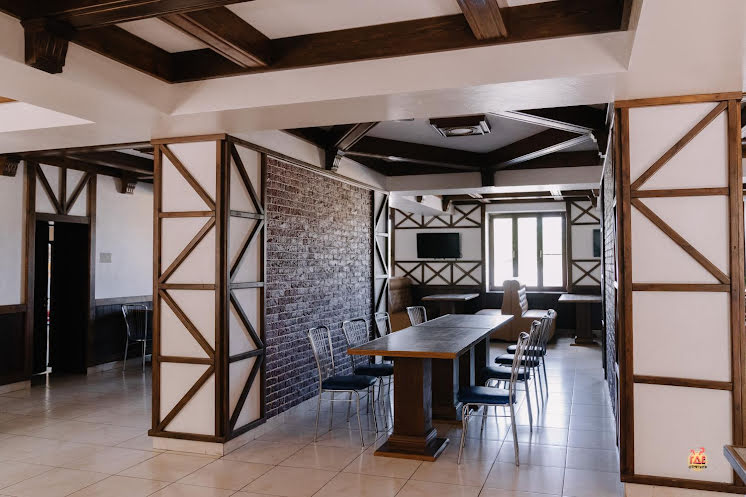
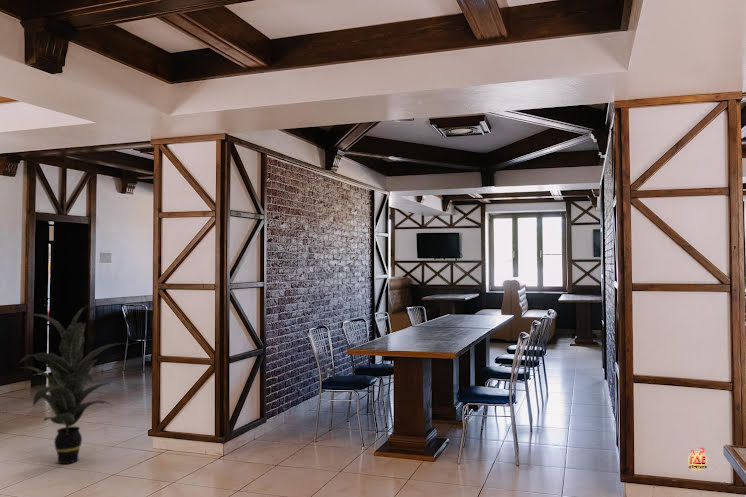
+ indoor plant [18,304,132,465]
